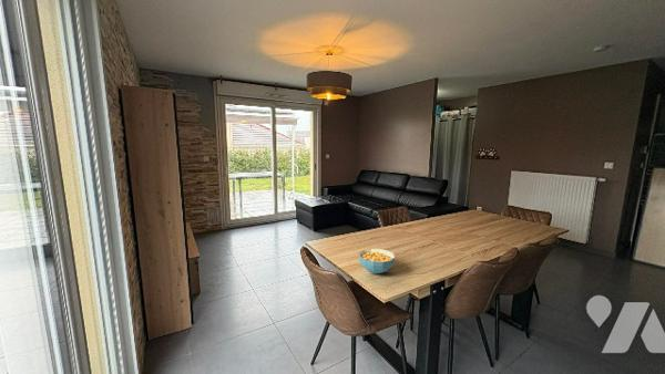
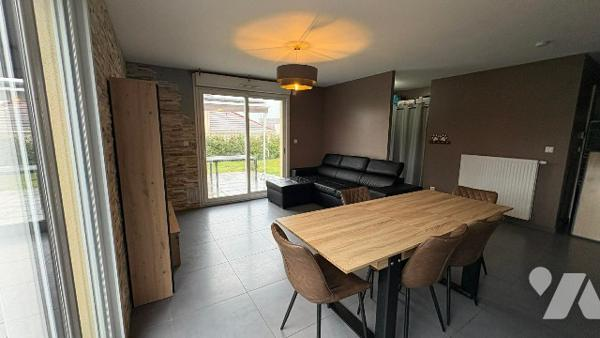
- cereal bowl [358,248,396,274]
